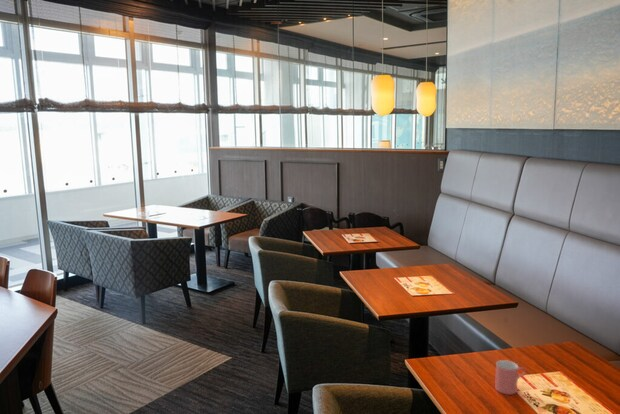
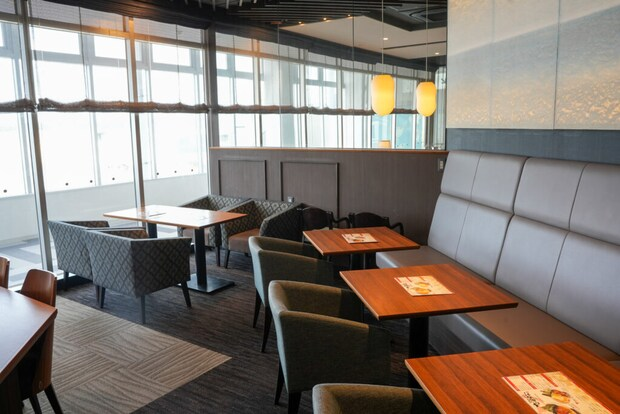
- cup [494,359,527,396]
